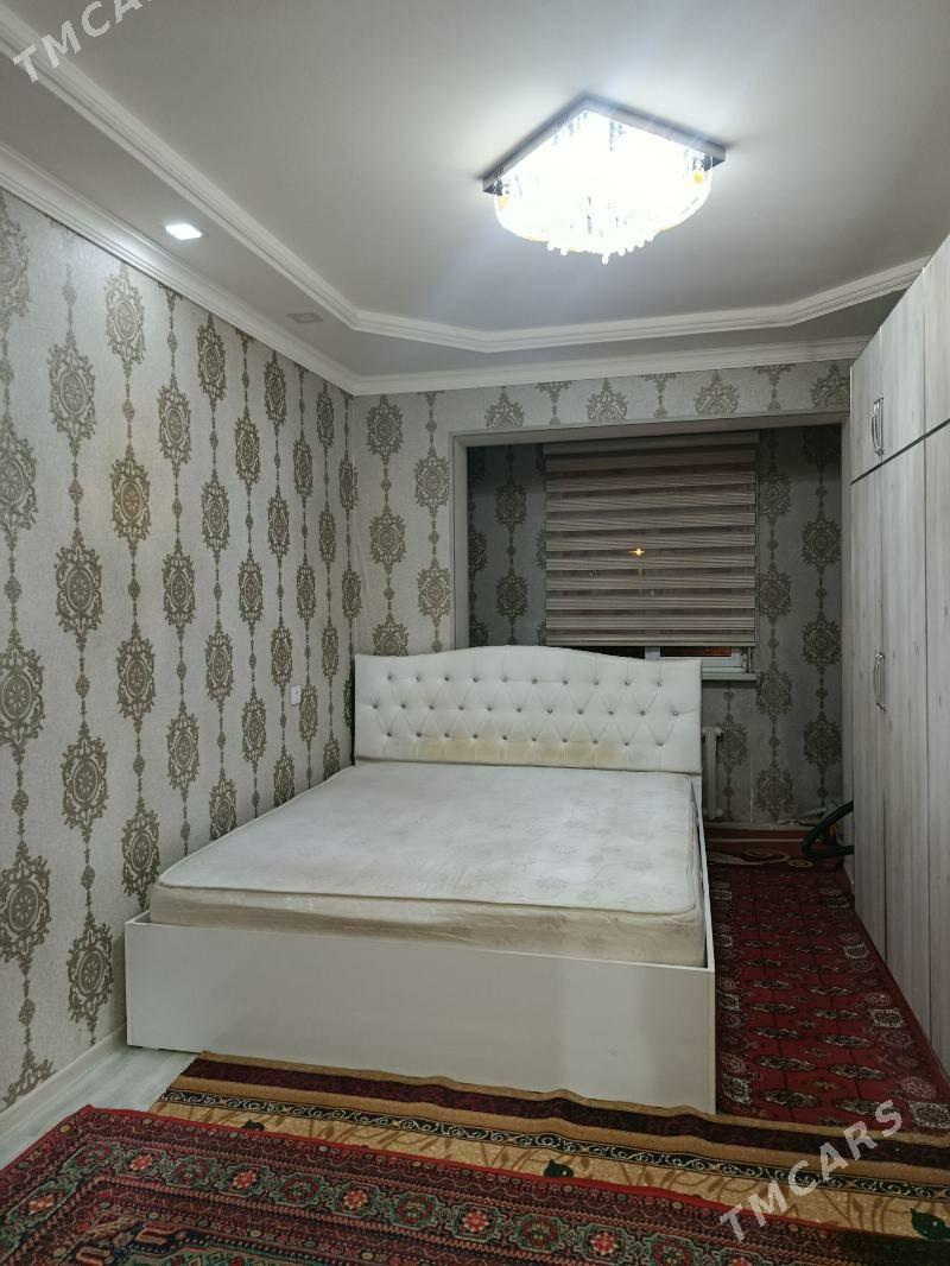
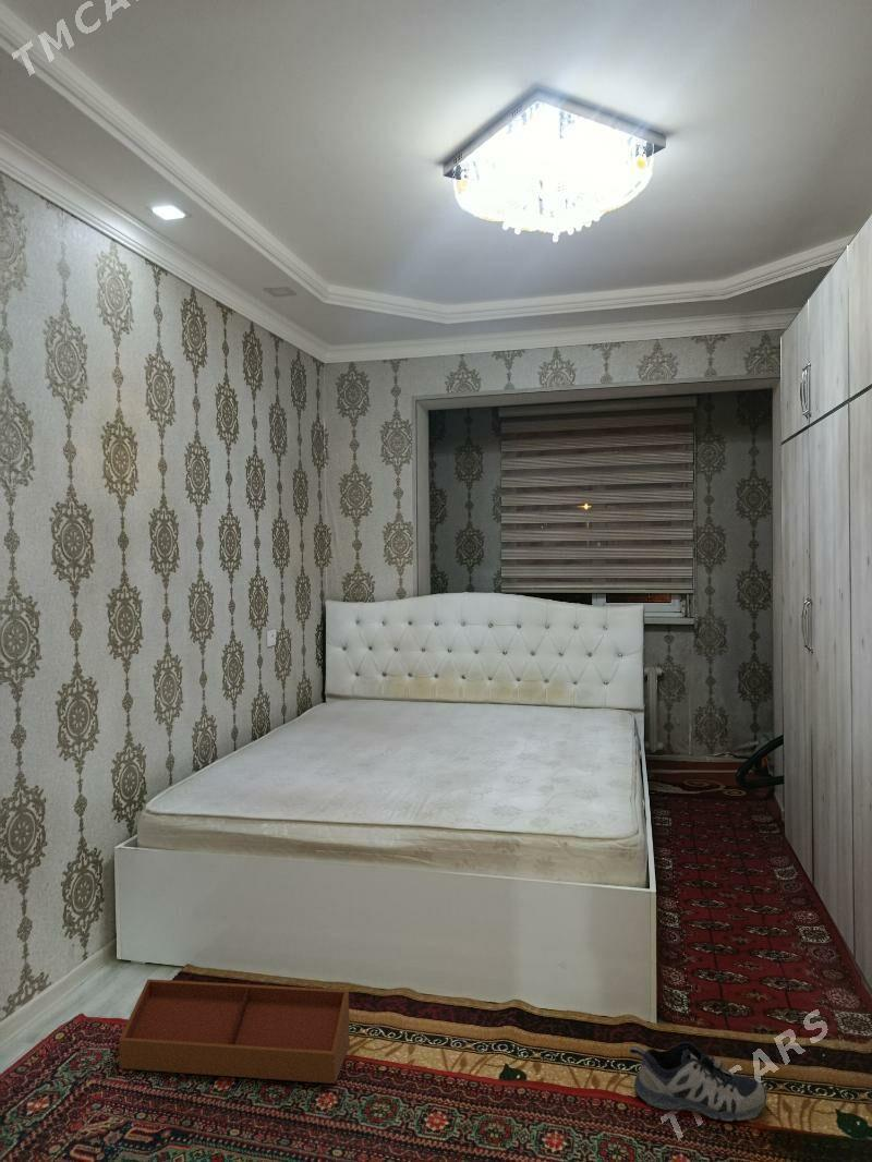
+ shoe [629,1040,767,1122]
+ storage bin [118,978,351,1085]
